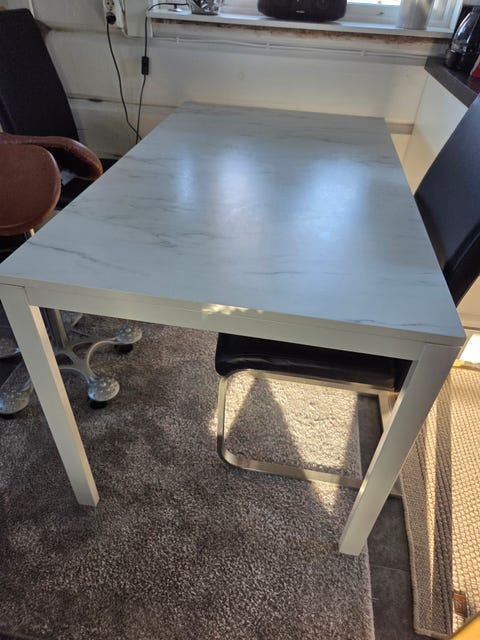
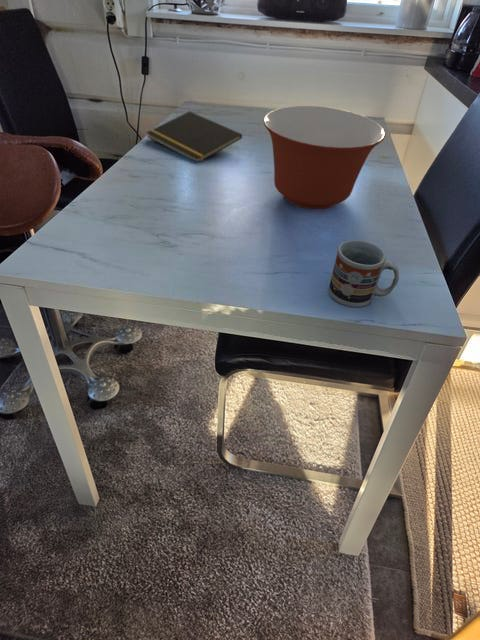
+ notepad [145,110,243,162]
+ cup [328,239,400,308]
+ mixing bowl [262,105,386,210]
